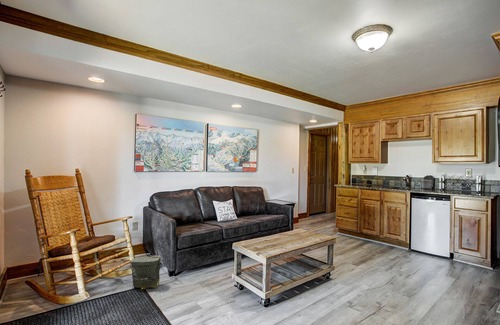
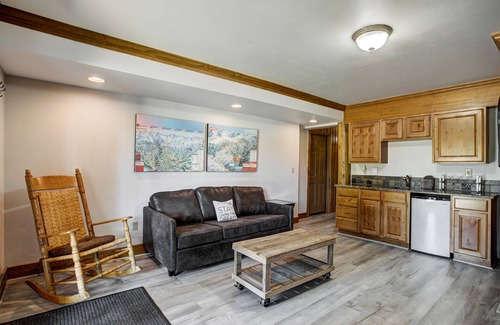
- bag [129,254,161,290]
